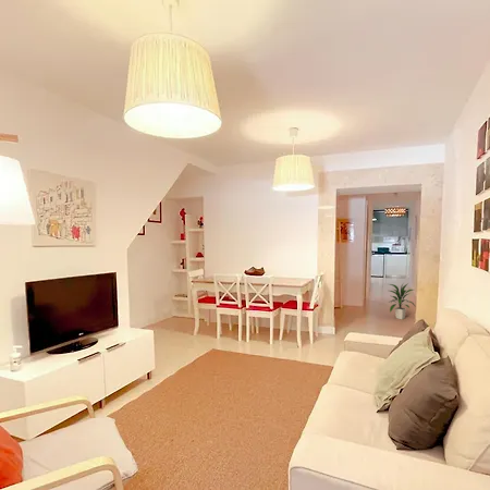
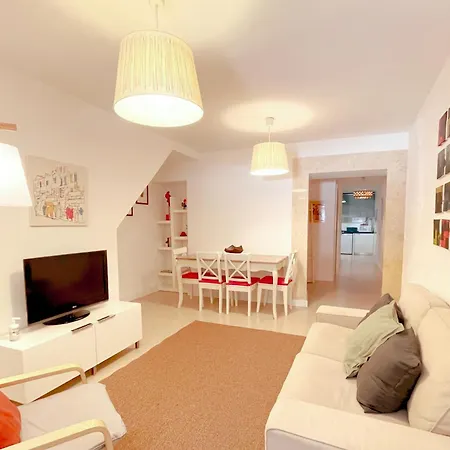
- indoor plant [388,282,417,320]
